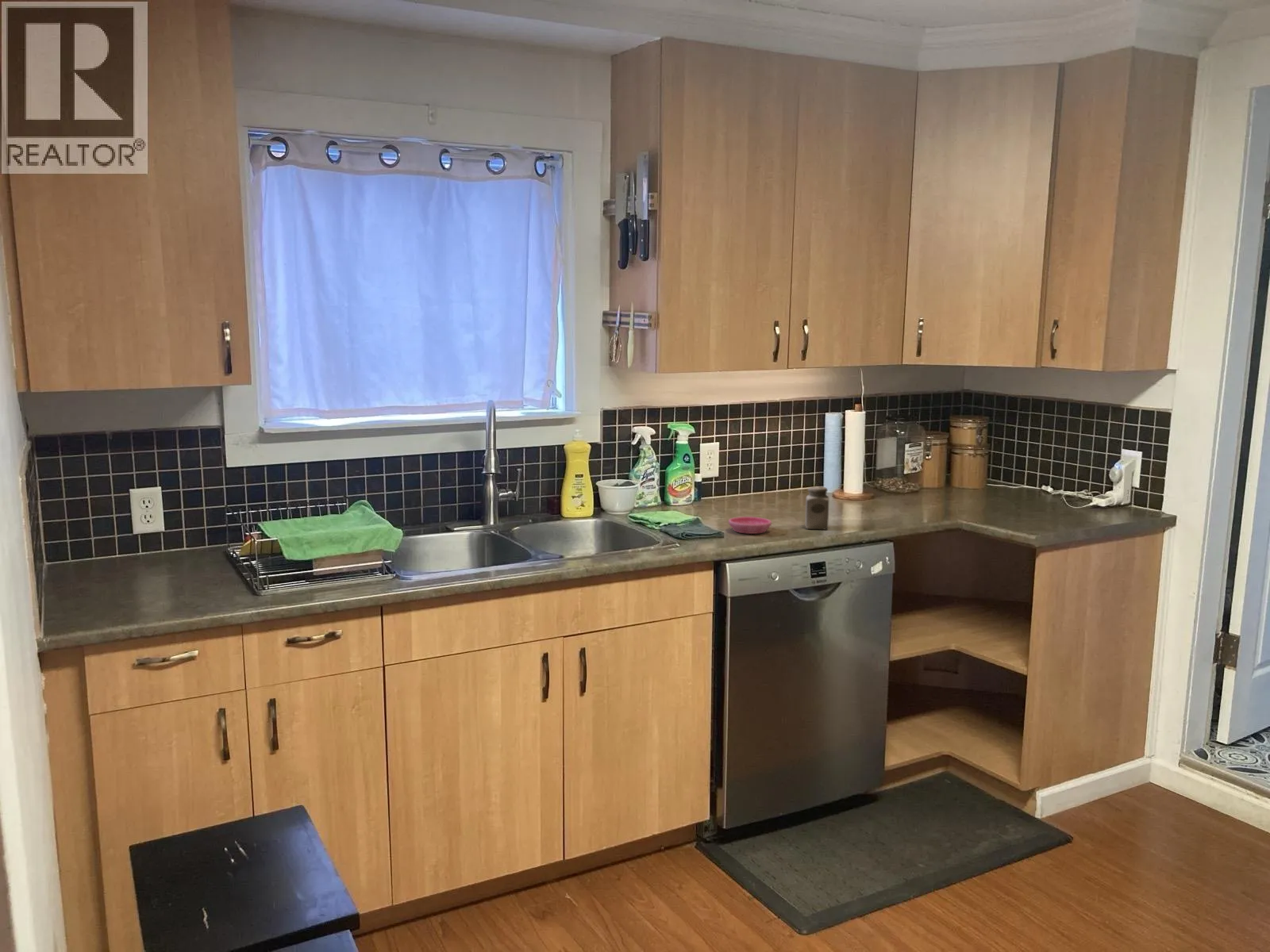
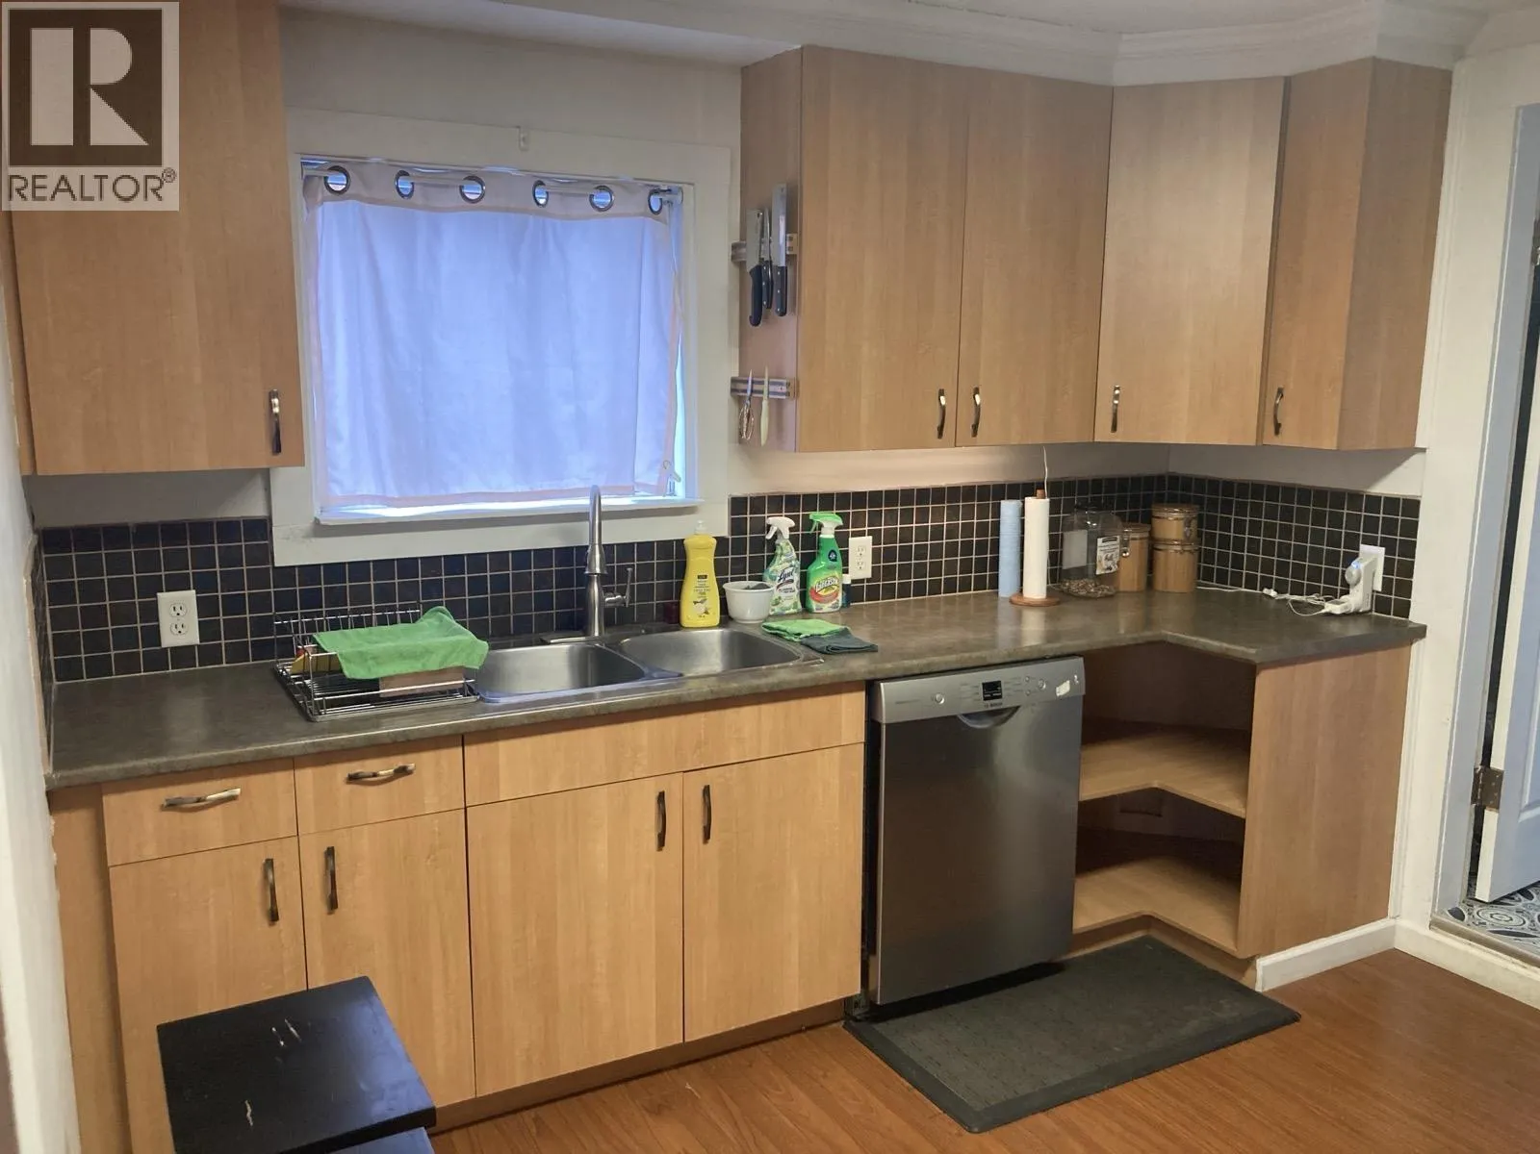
- saucer [728,516,772,535]
- salt shaker [804,486,829,530]
